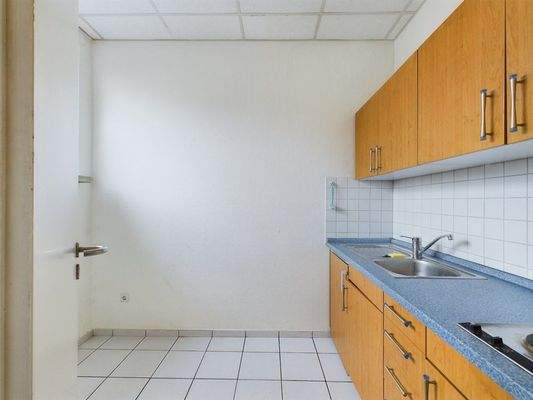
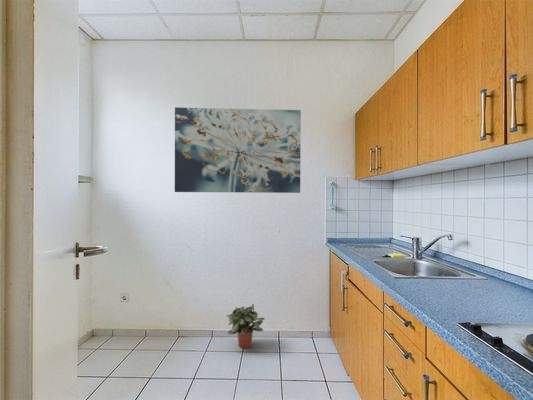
+ potted plant [226,303,266,349]
+ wall art [174,106,302,194]
